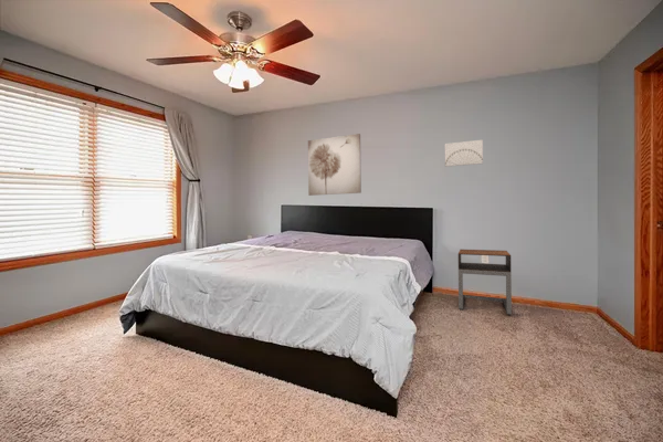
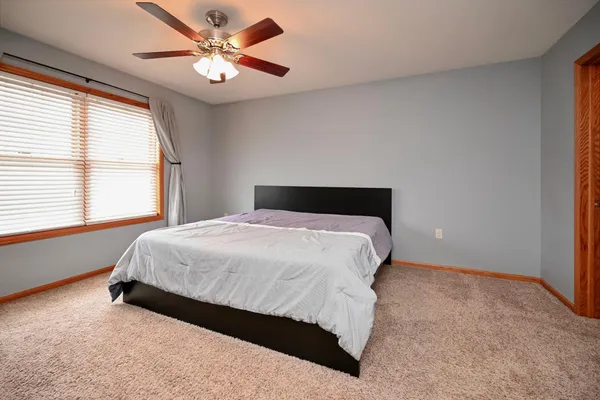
- wall art [444,139,484,168]
- nightstand [457,249,513,315]
- wall art [307,133,362,197]
